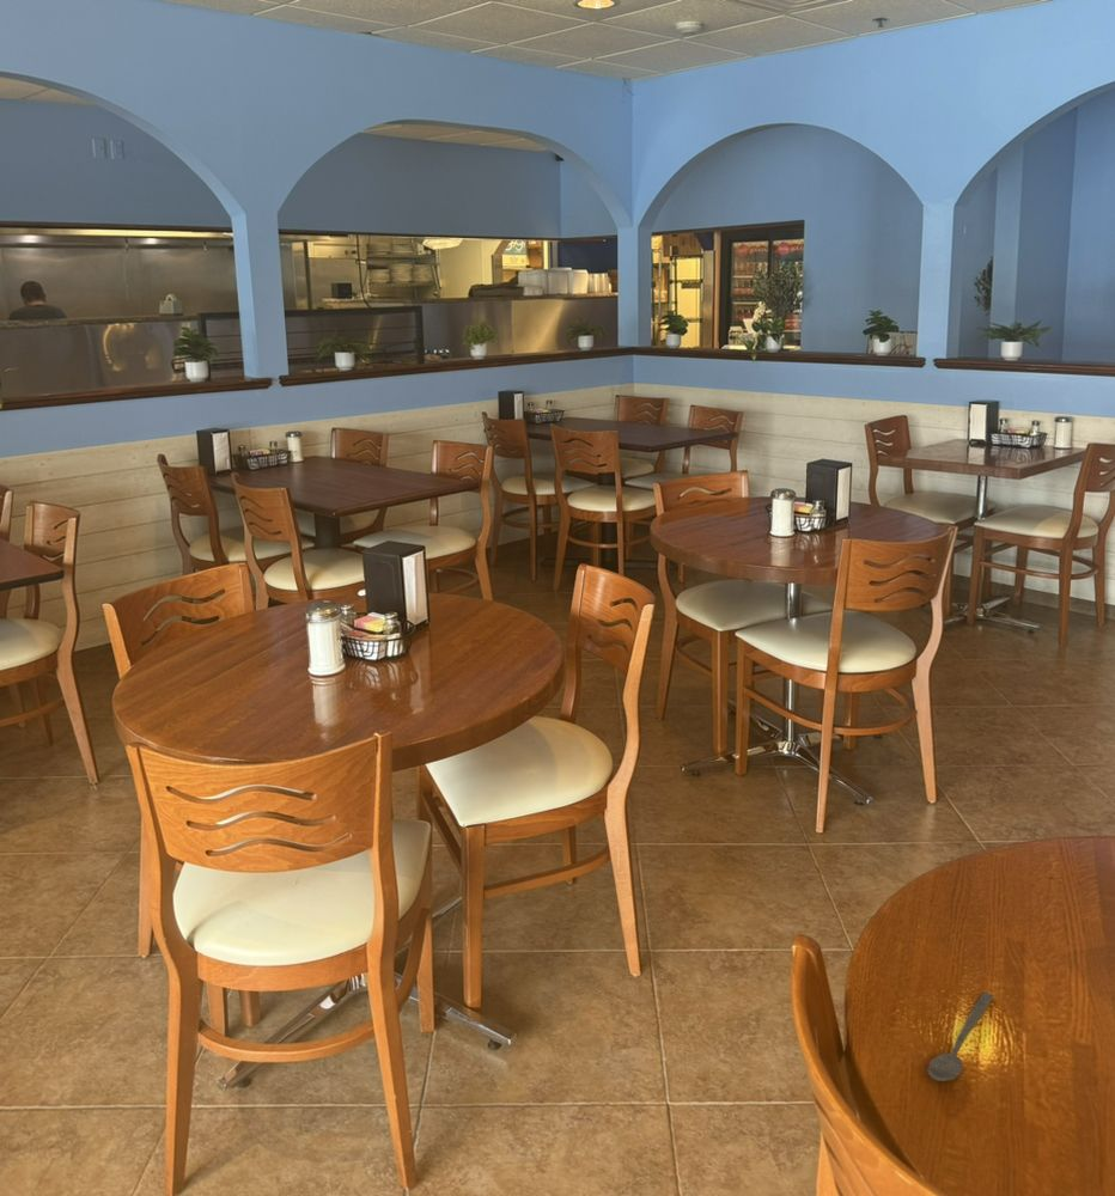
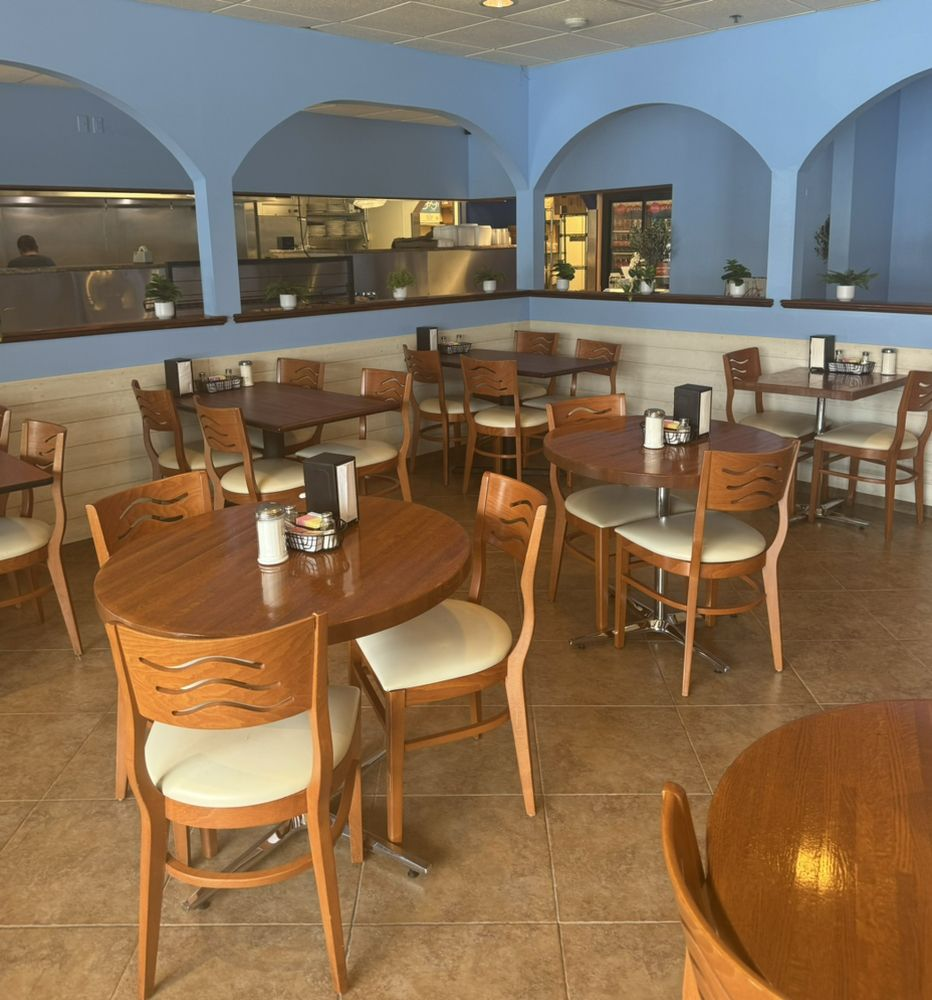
- spoon [926,991,995,1082]
